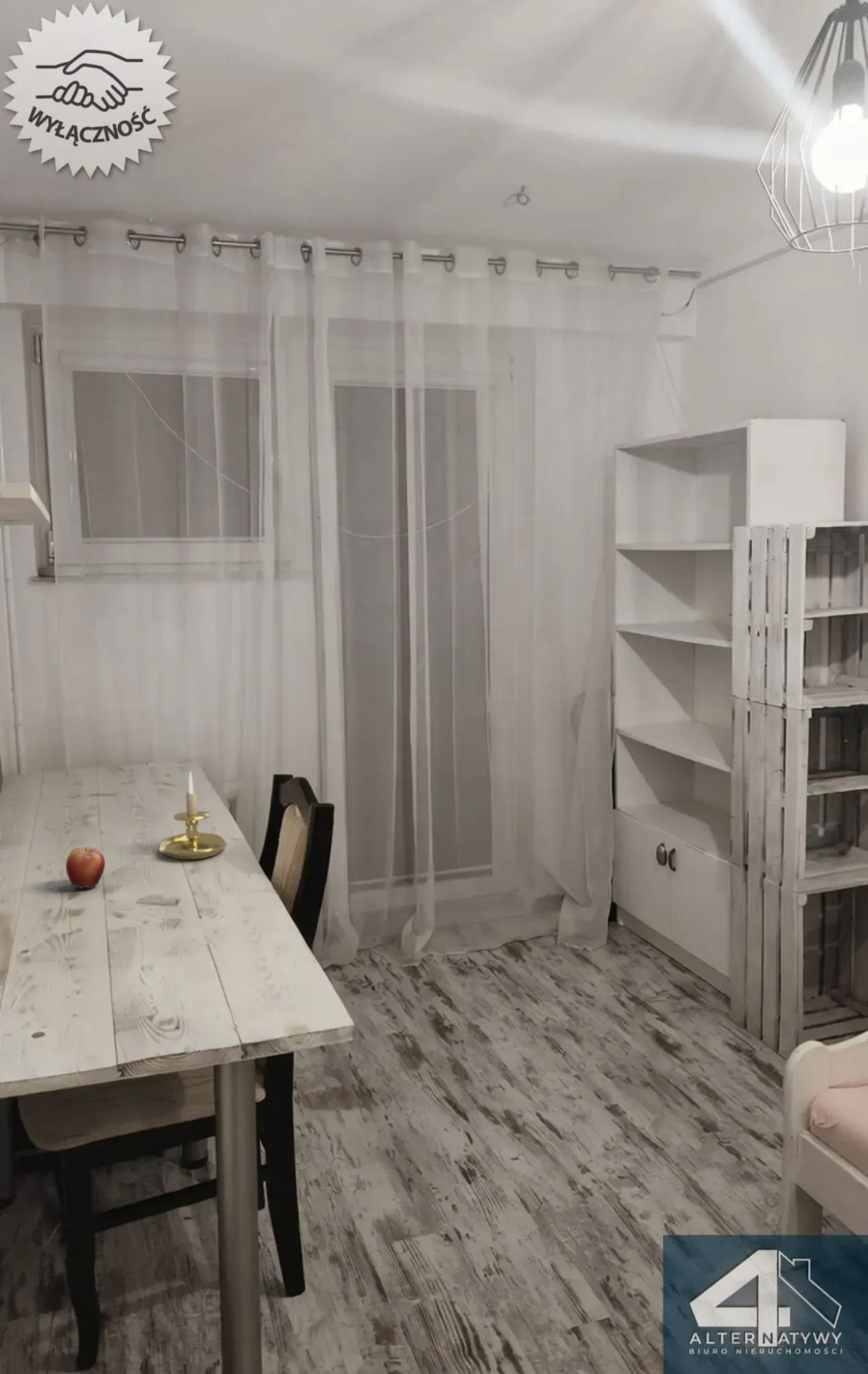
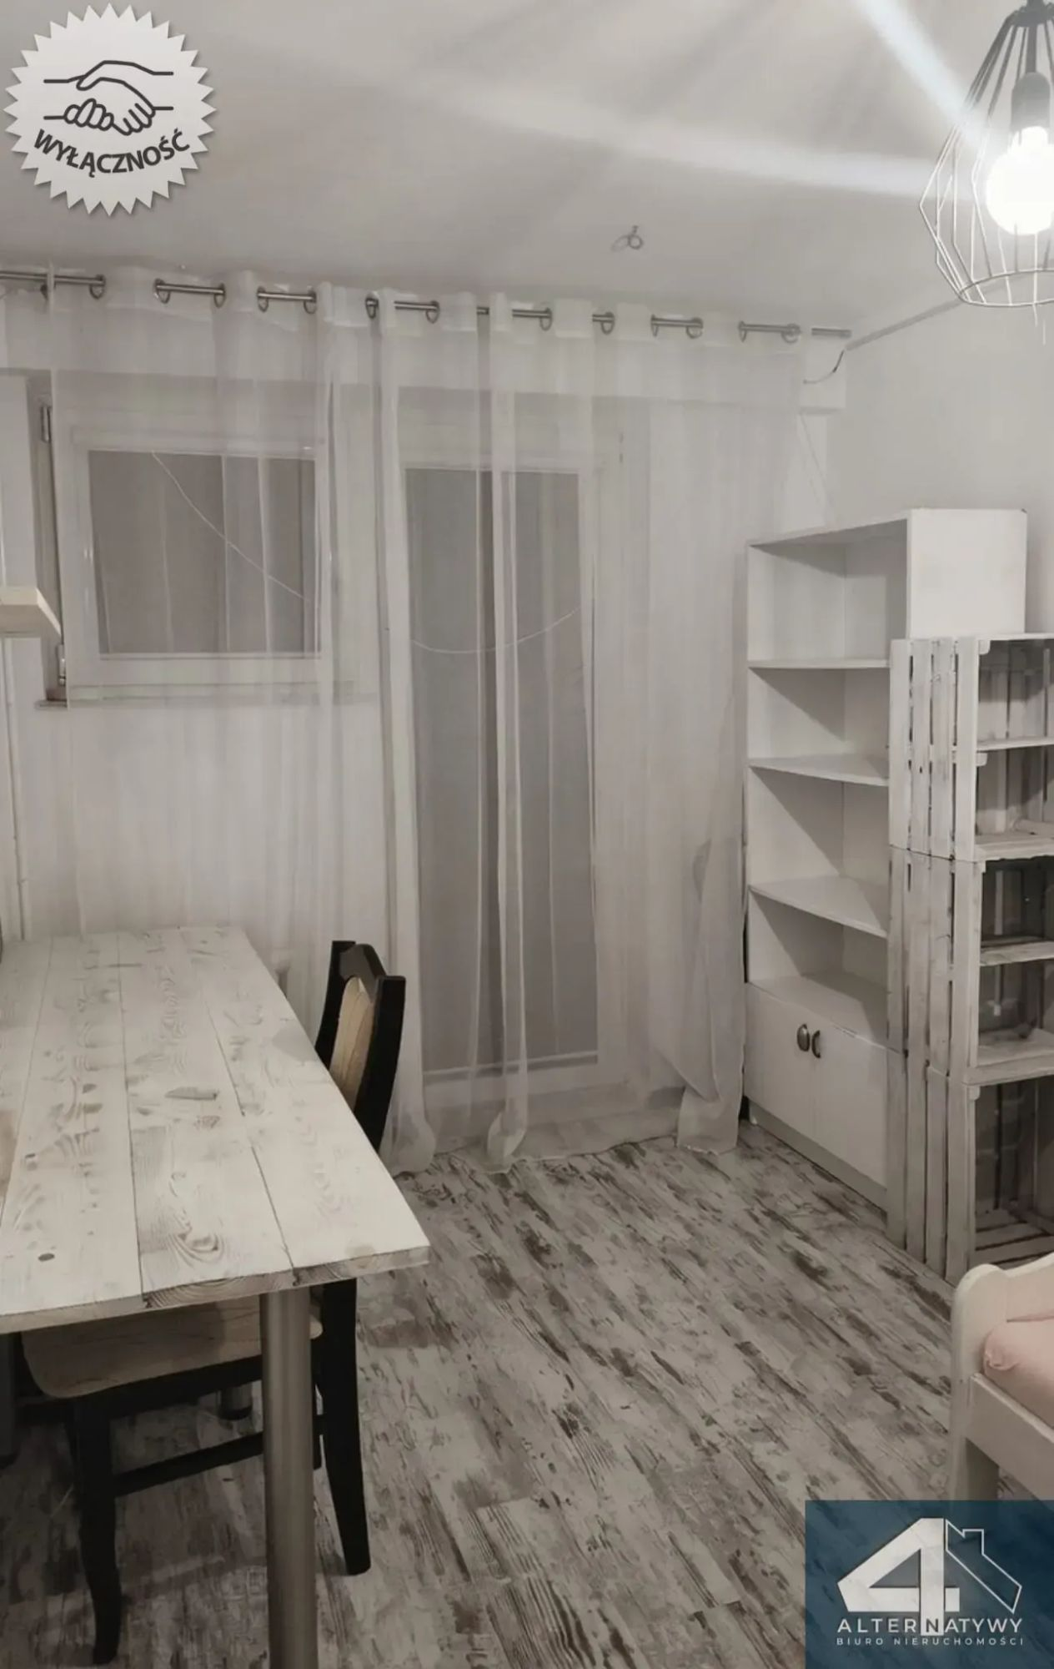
- apple [65,846,106,889]
- candle holder [158,771,228,860]
